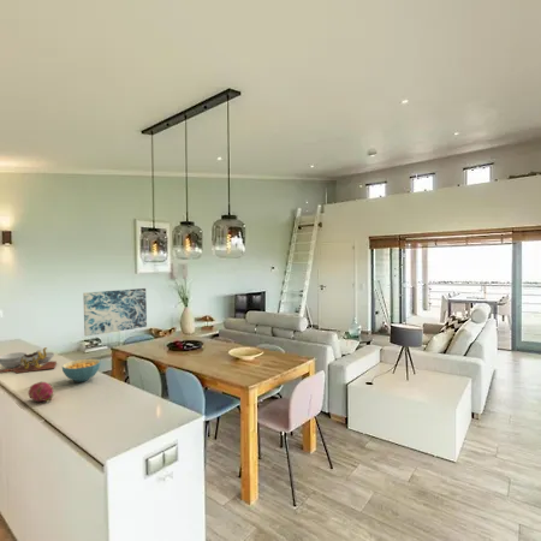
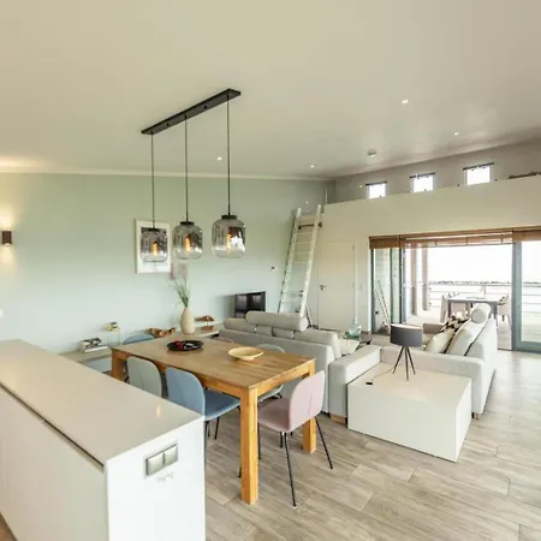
- cutting board [0,346,58,374]
- cereal bowl [61,357,102,384]
- wall art [82,287,148,338]
- fruit [26,381,55,403]
